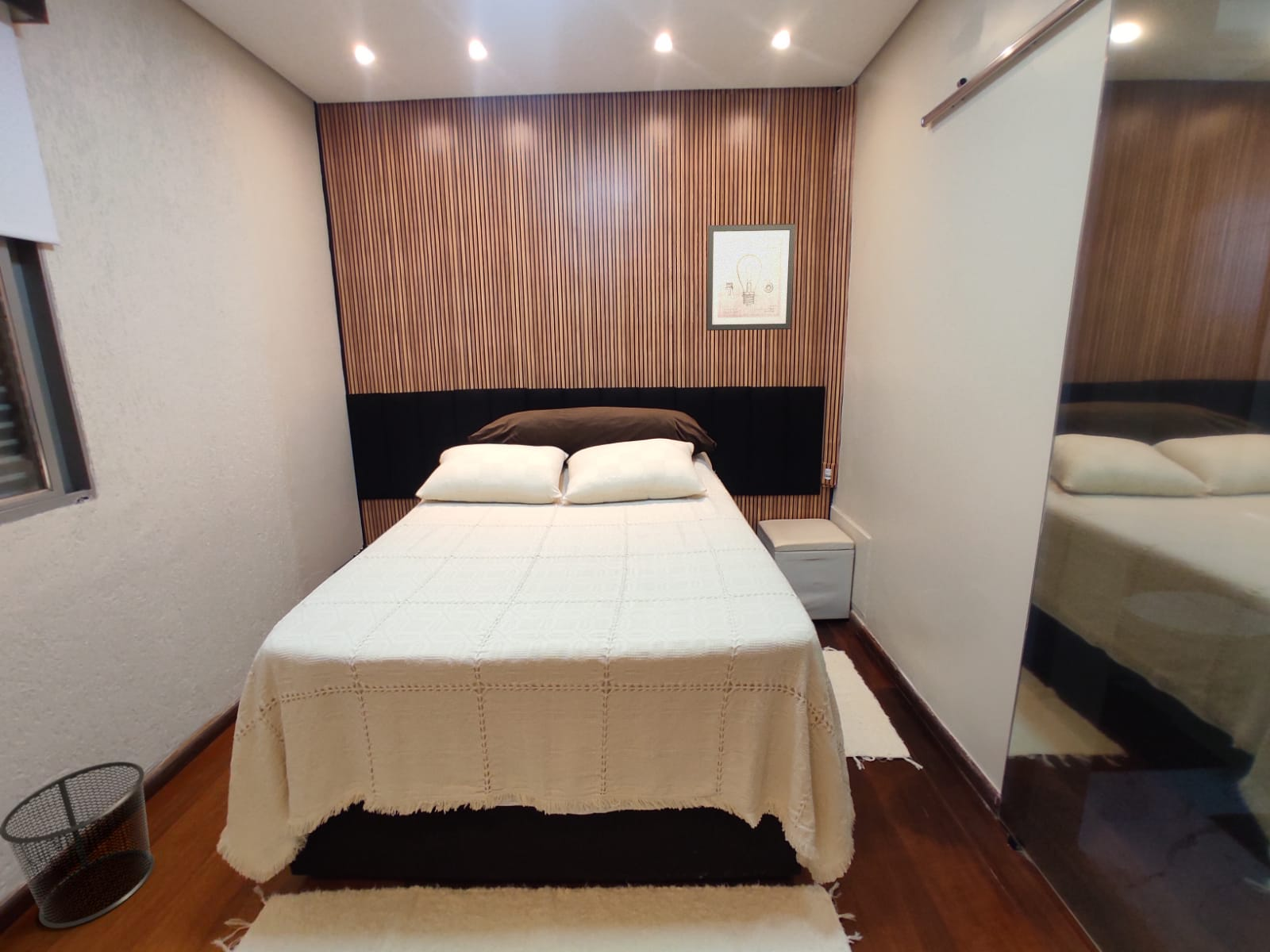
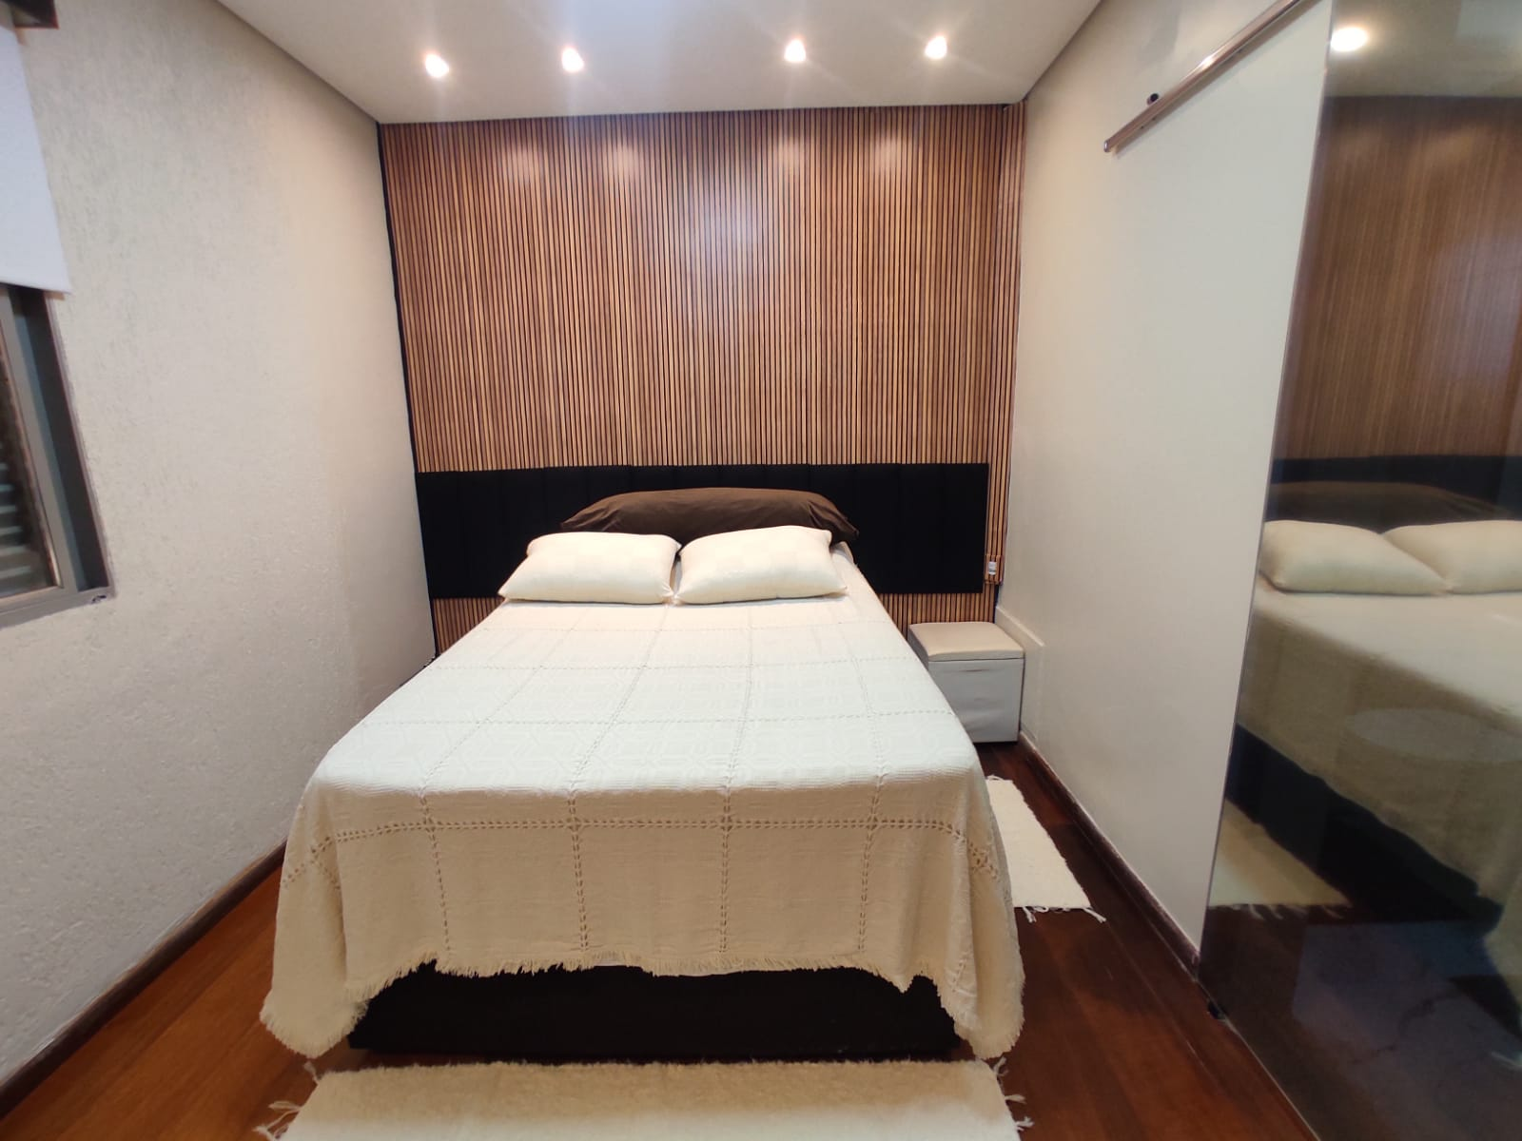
- wall art [706,223,796,332]
- waste bin [0,761,156,929]
